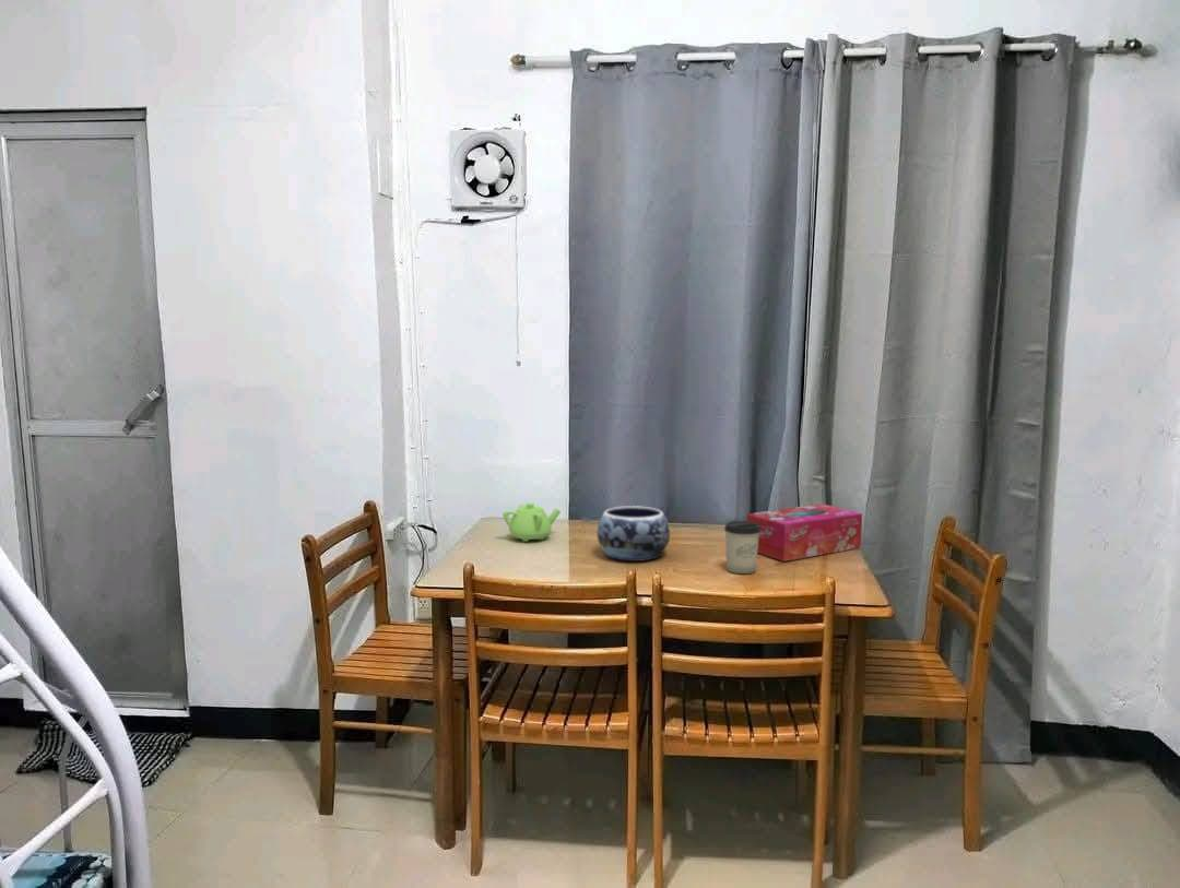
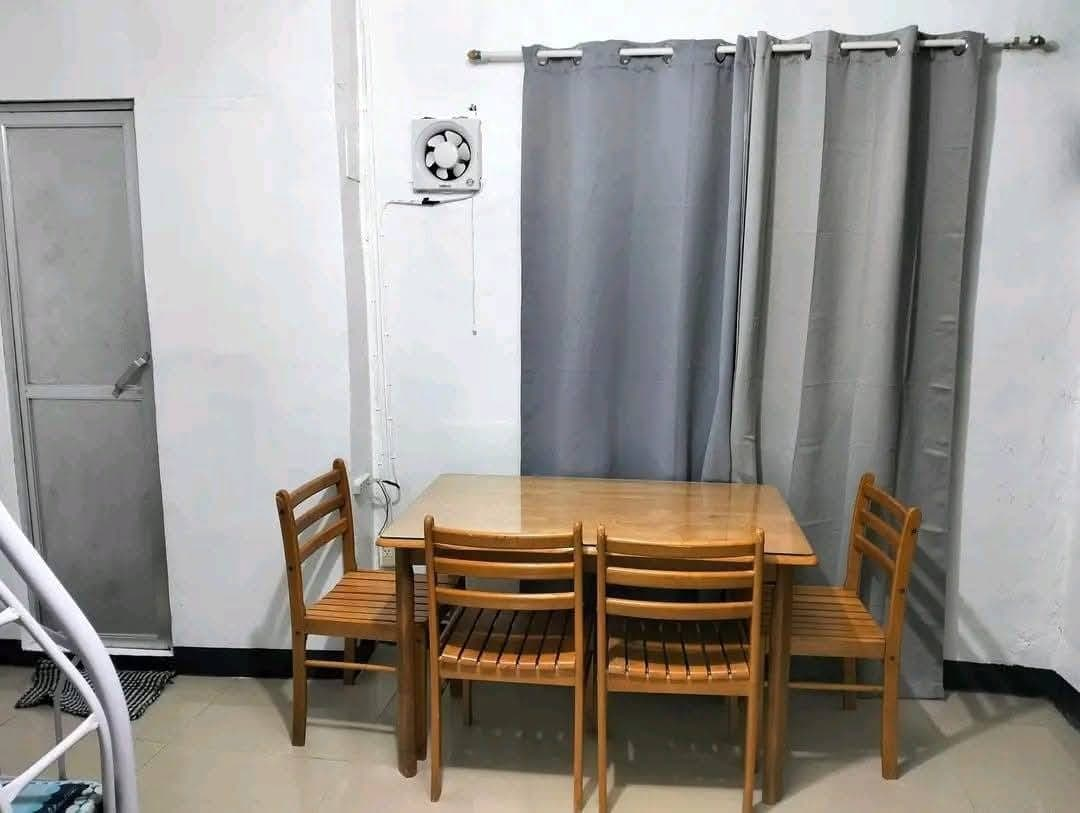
- decorative bowl [595,505,671,563]
- tissue box [746,502,863,563]
- teapot [502,501,562,543]
- cup [723,520,760,575]
